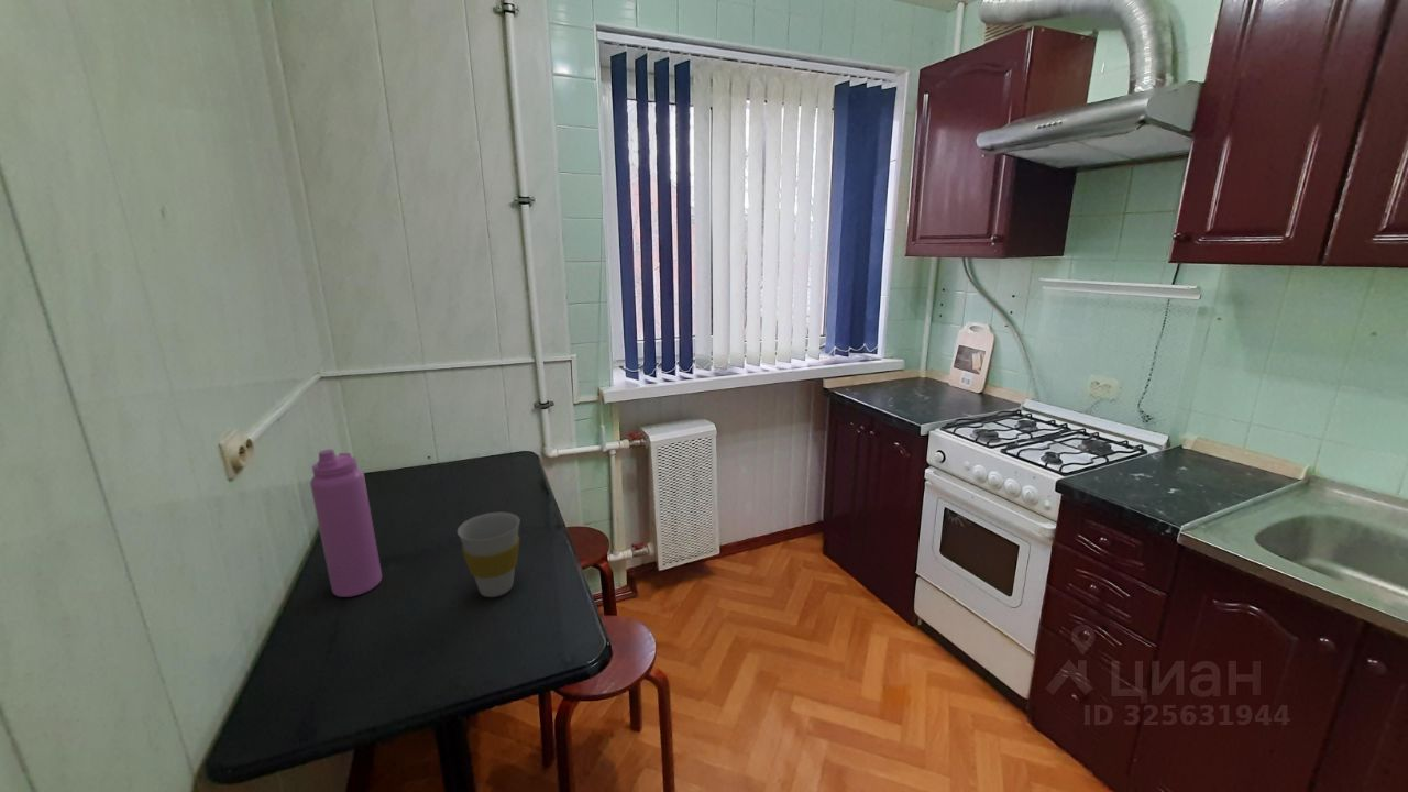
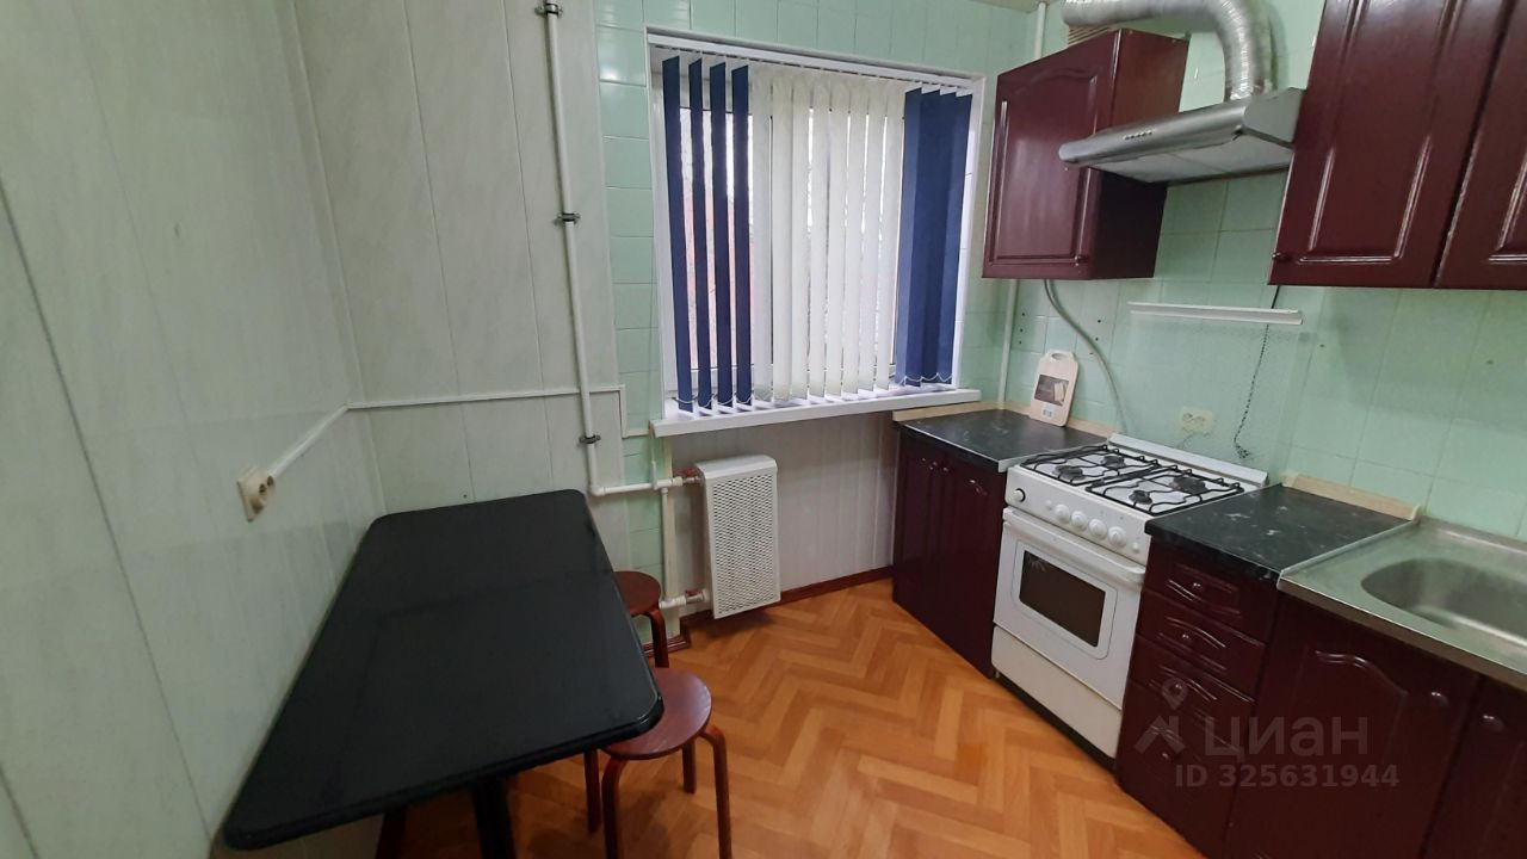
- water bottle [309,449,383,598]
- cup [457,512,521,598]
